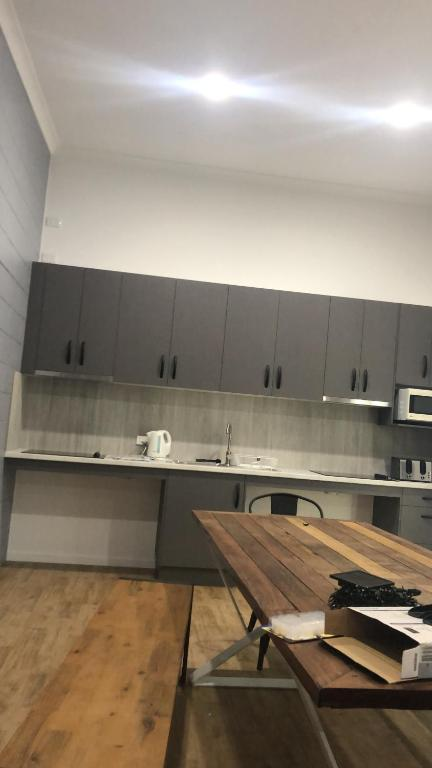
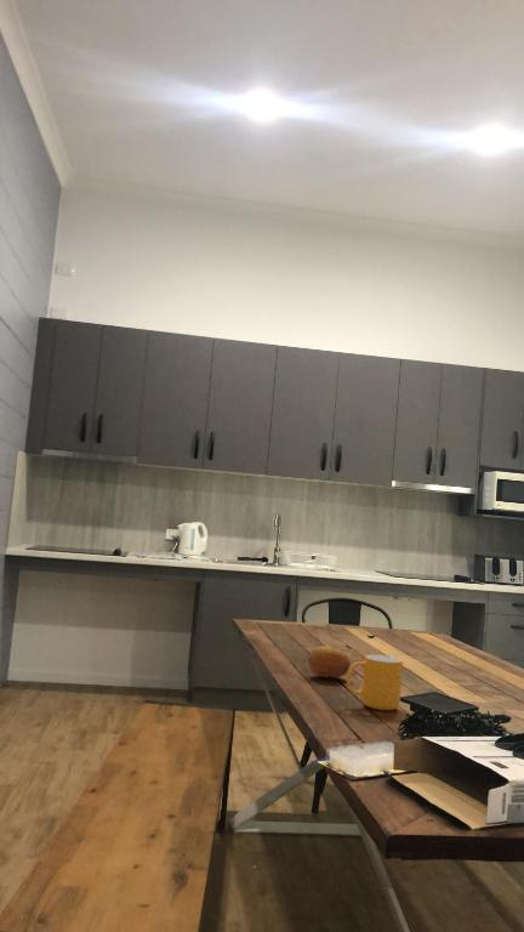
+ fruit [307,644,352,678]
+ mug [346,654,404,711]
